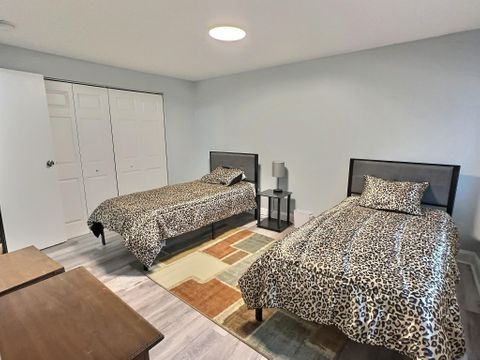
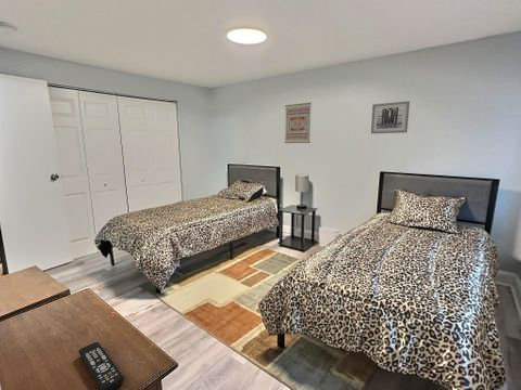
+ wall art [370,100,410,134]
+ remote control [78,341,125,390]
+ wall art [284,102,313,144]
